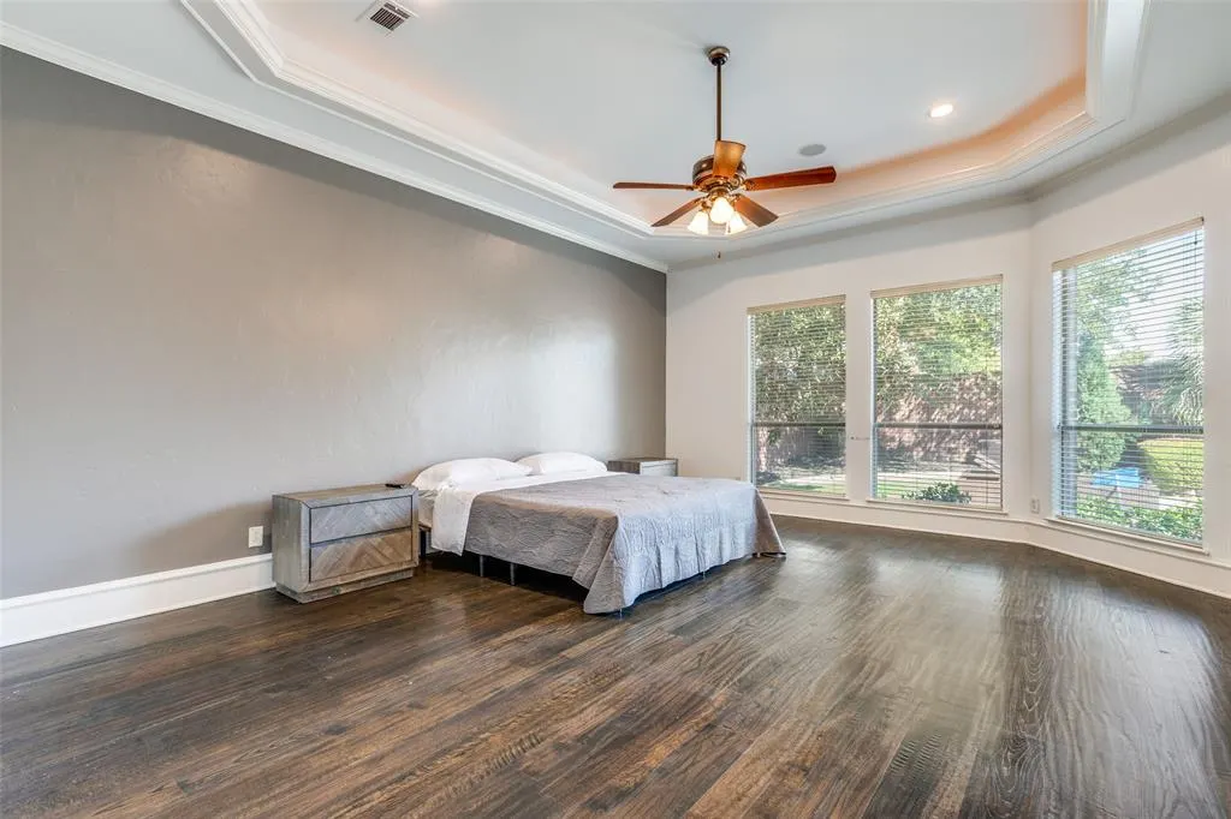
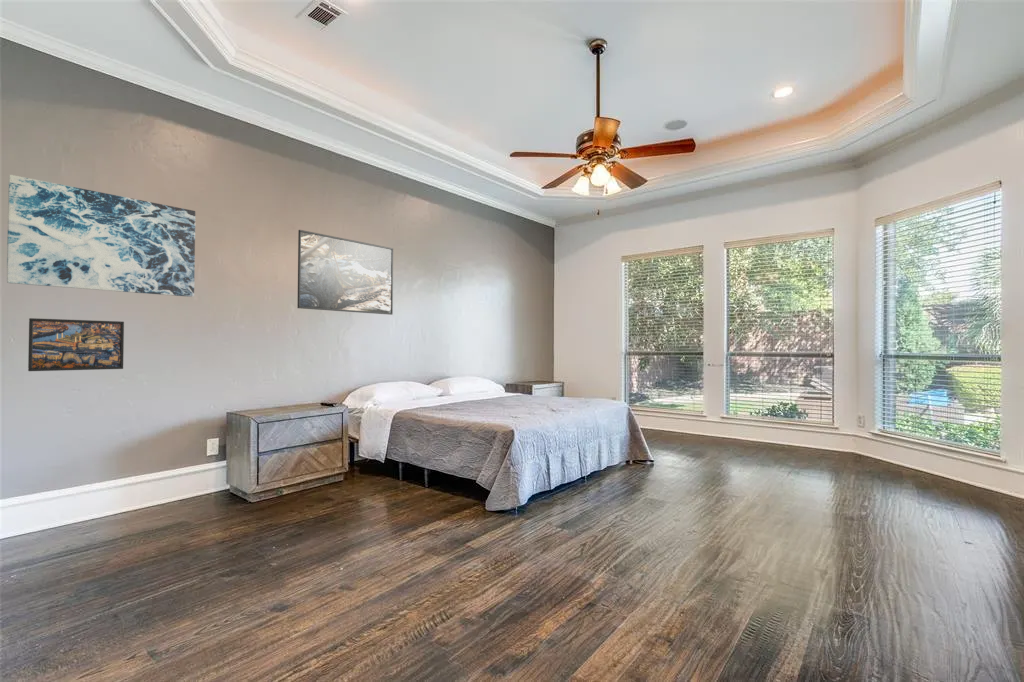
+ wall art [6,174,196,298]
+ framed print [27,317,125,372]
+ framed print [296,229,394,316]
